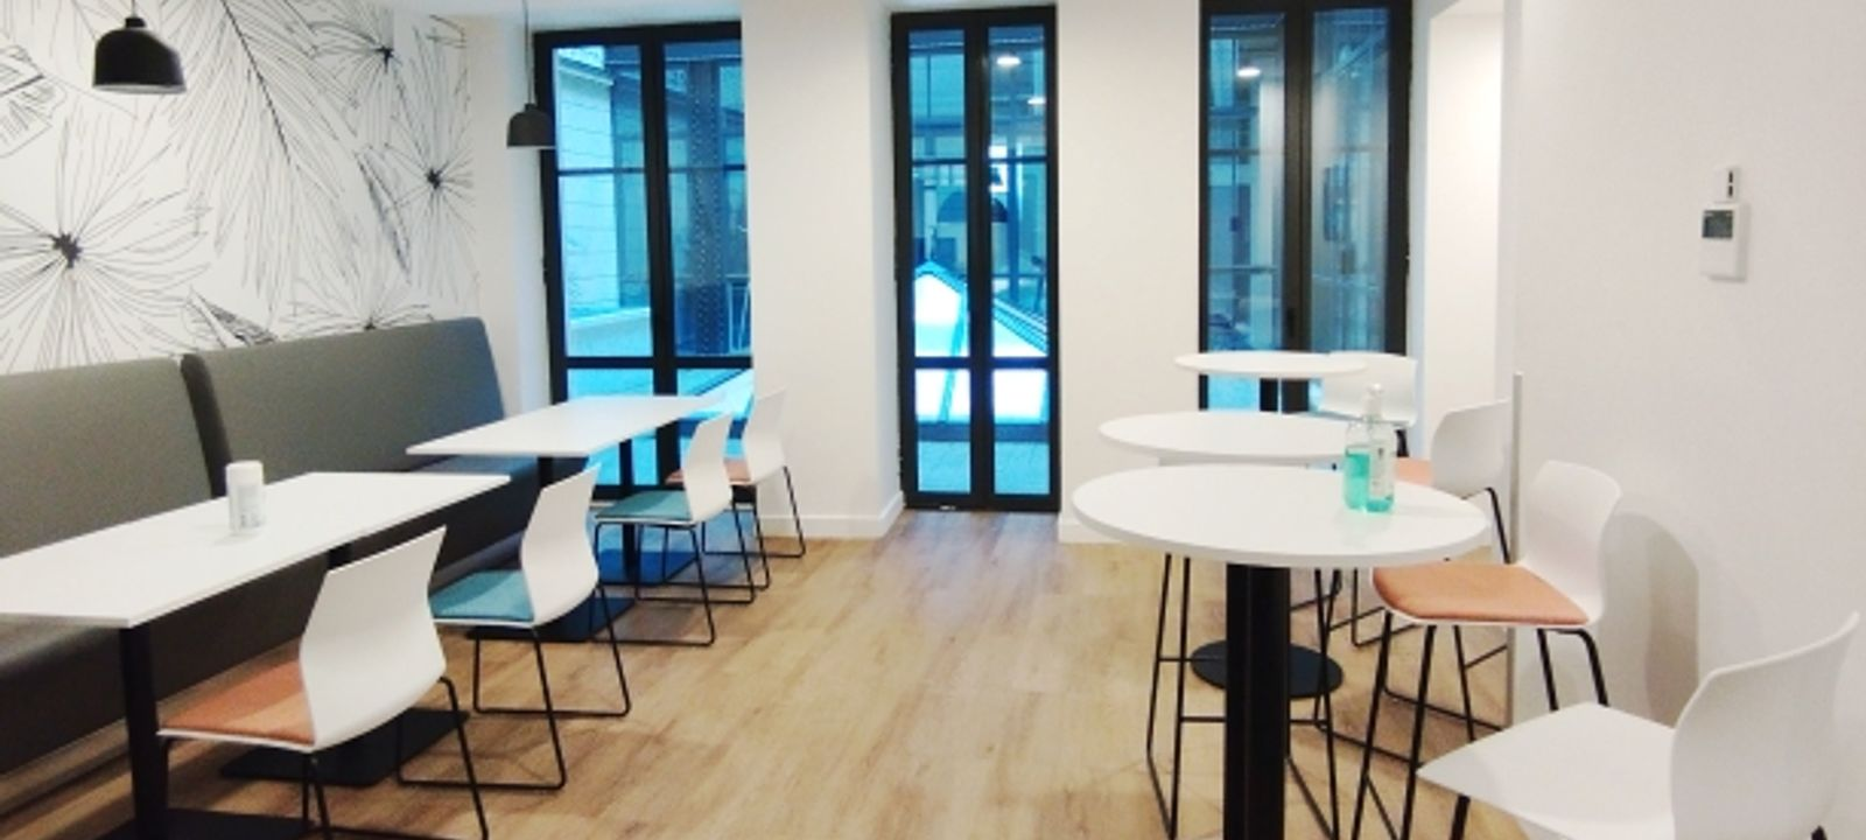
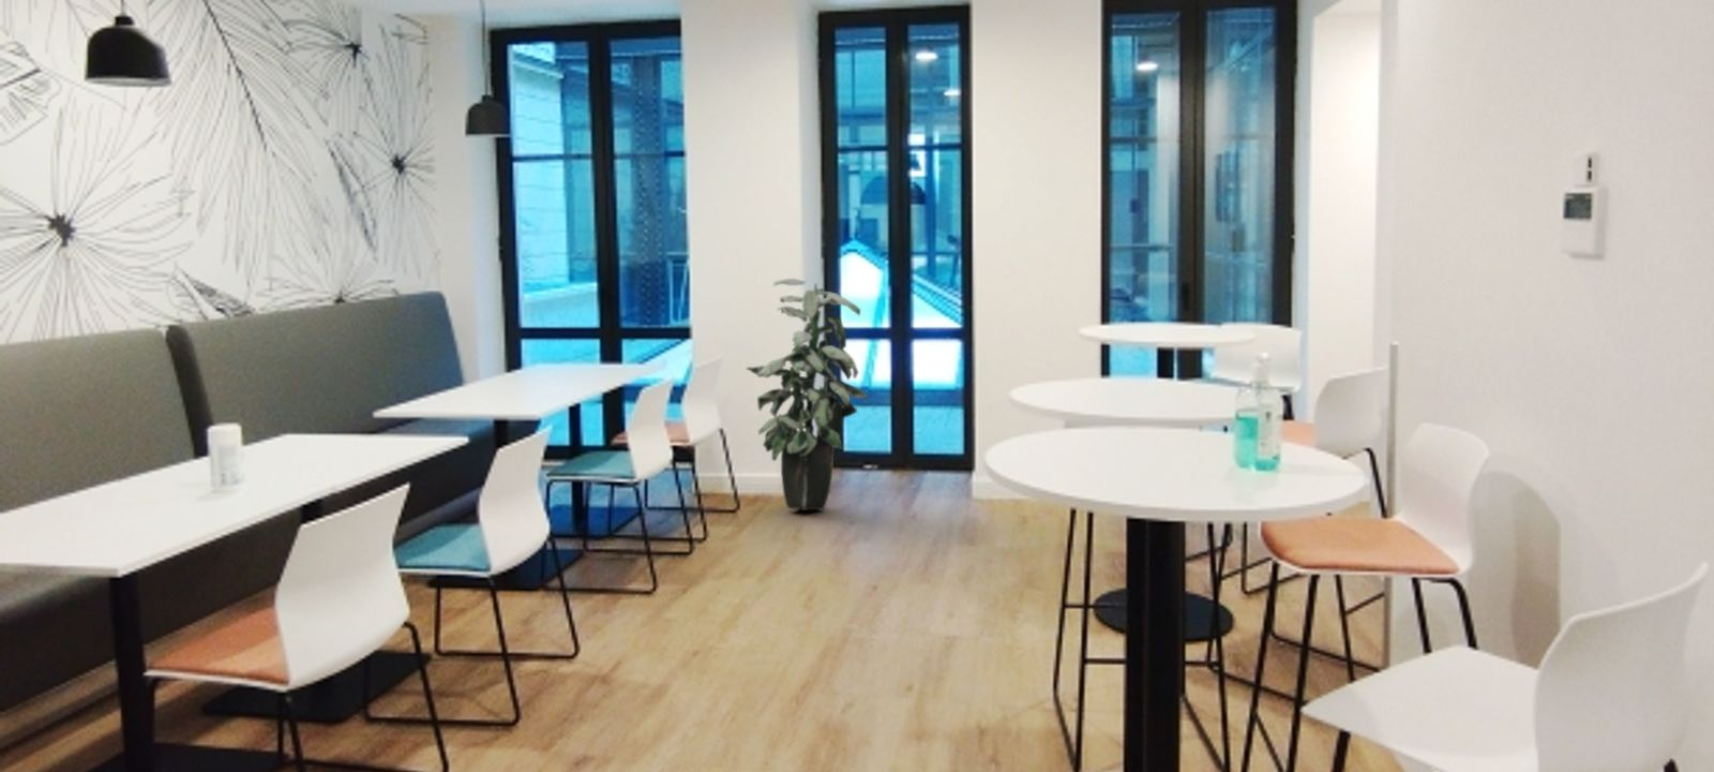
+ indoor plant [746,278,869,512]
